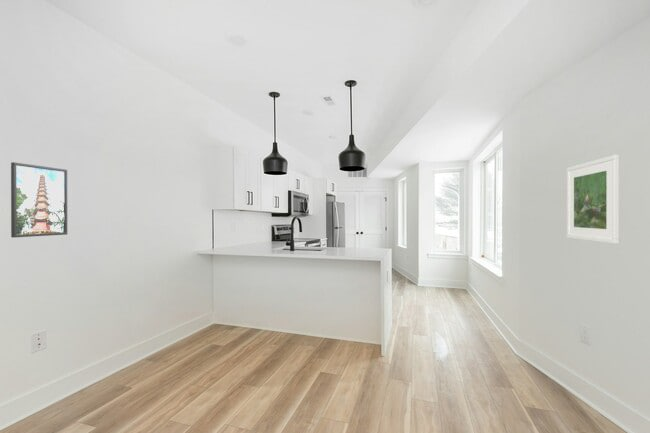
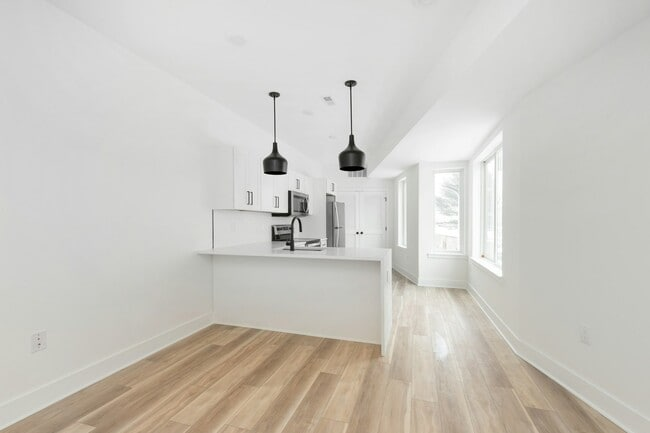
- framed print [10,161,68,239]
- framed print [566,154,620,245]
